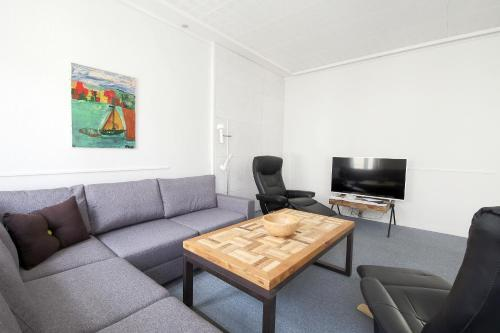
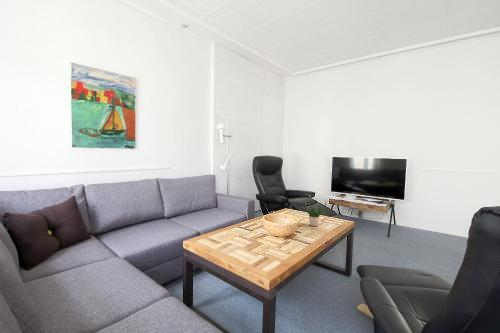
+ potted plant [304,198,327,227]
